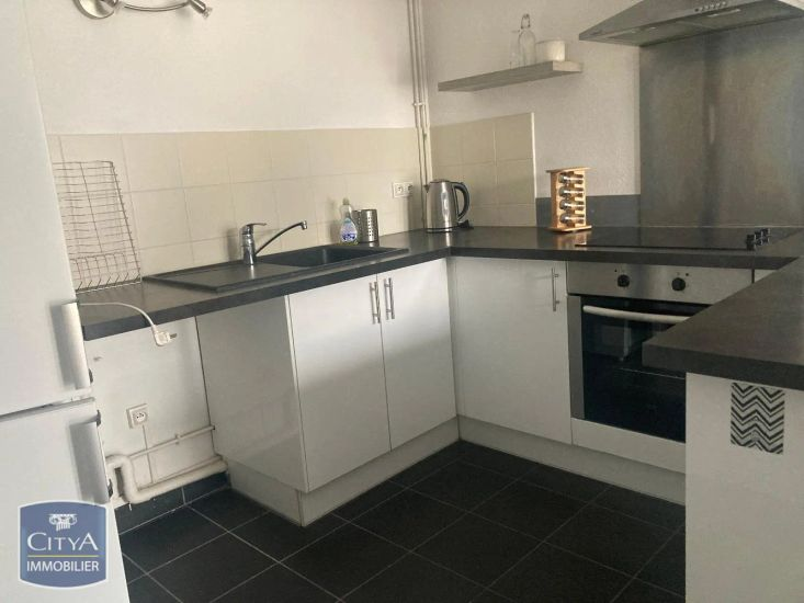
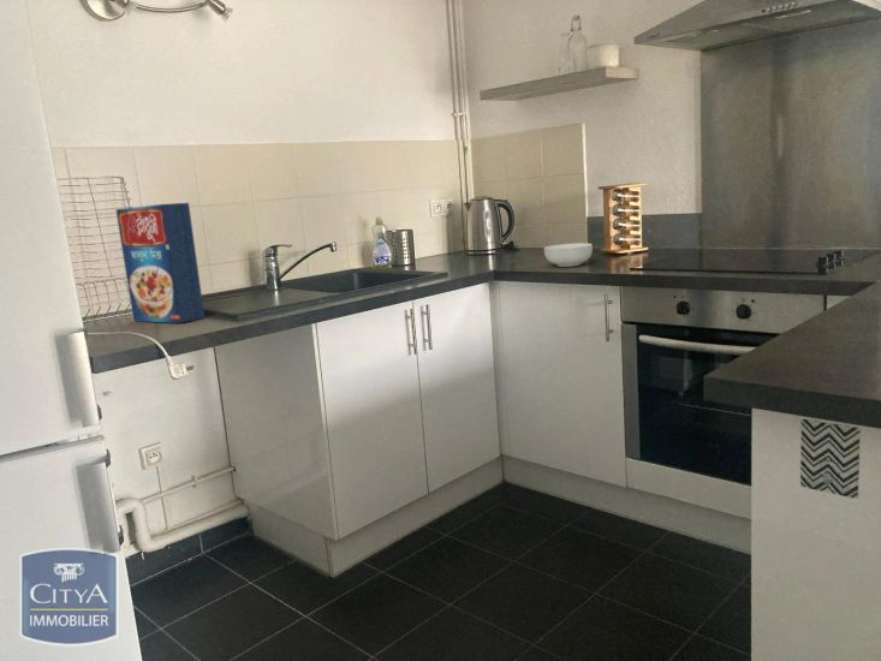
+ cereal box [115,202,206,324]
+ cereal bowl [543,242,594,268]
